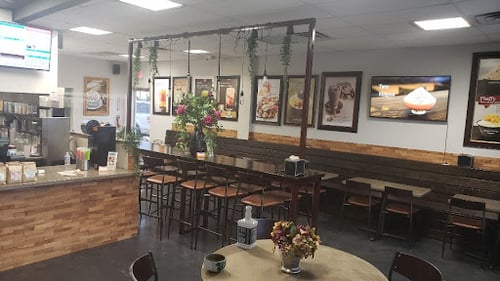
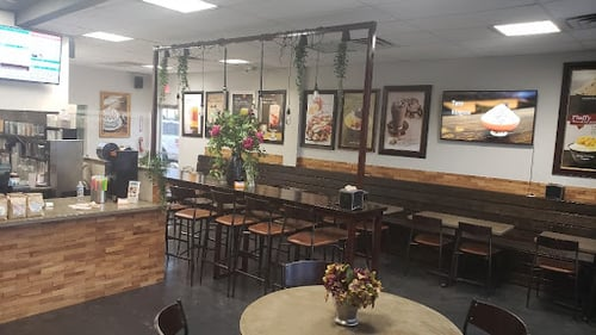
- bowl [203,253,227,273]
- bottle [235,205,259,250]
